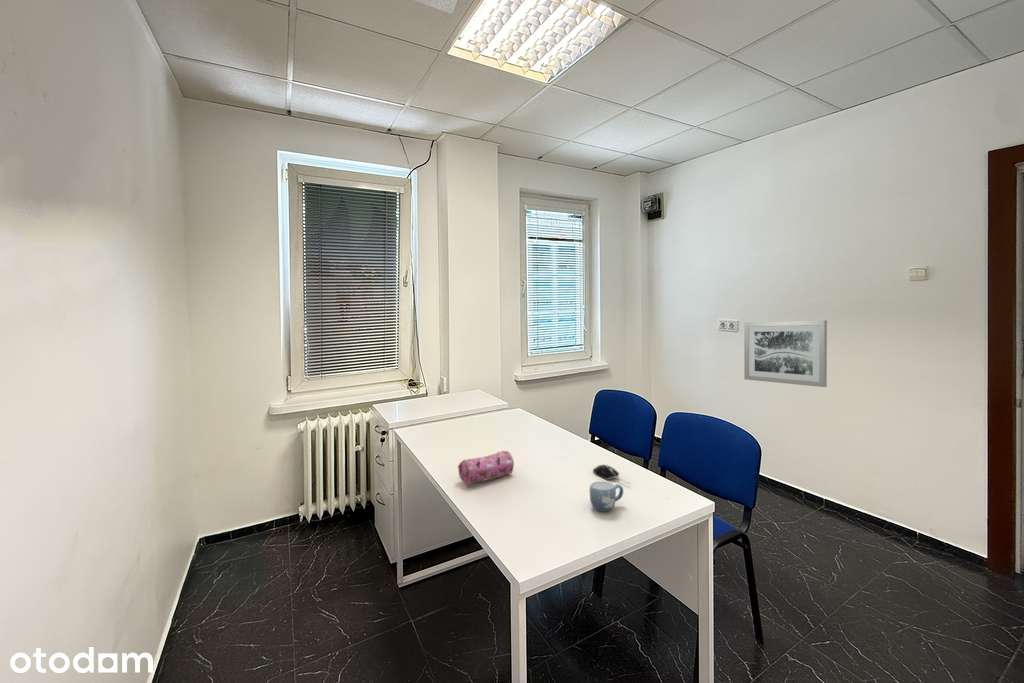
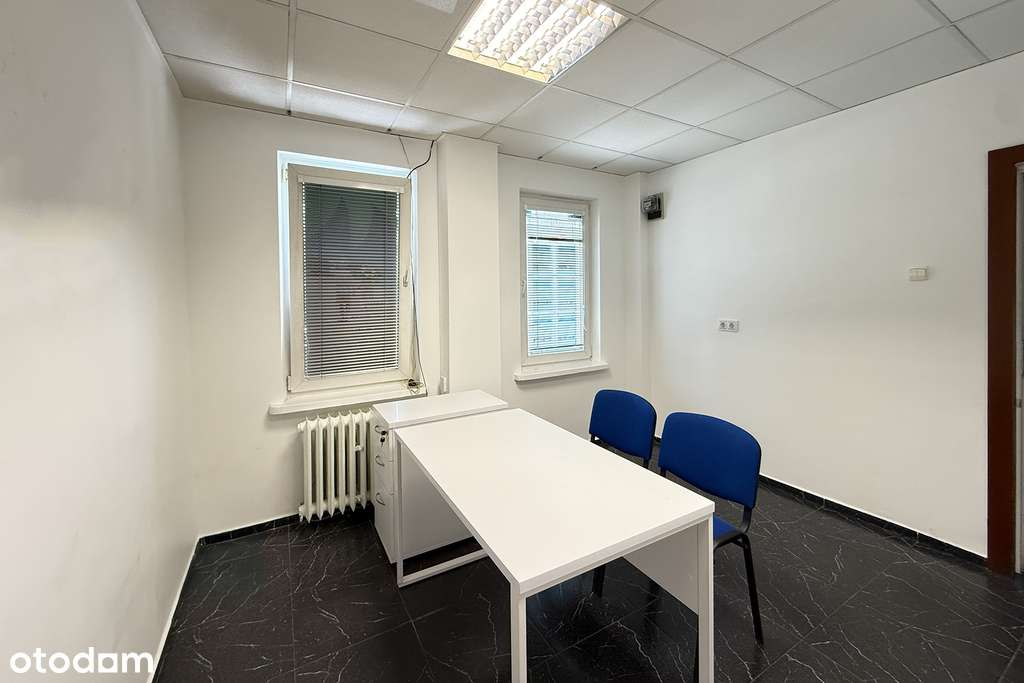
- wall art [743,319,828,388]
- computer mouse [592,464,632,485]
- mug [589,481,624,513]
- pencil case [457,450,515,485]
